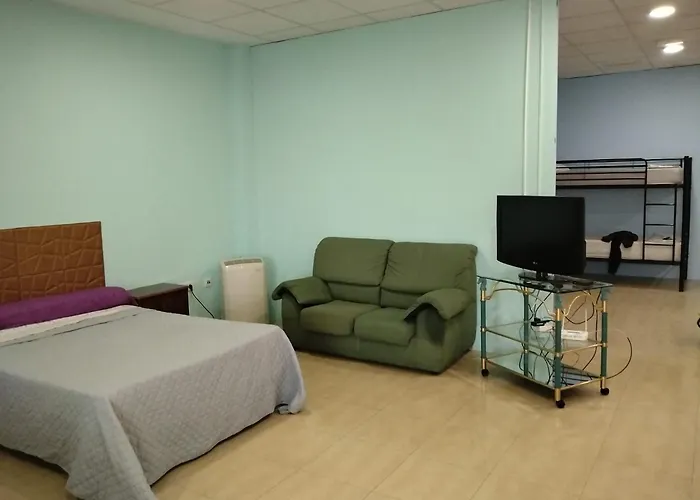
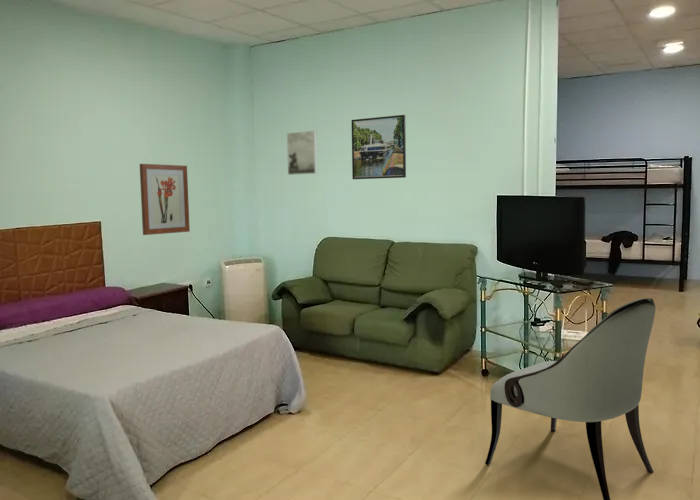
+ wall art [139,163,191,236]
+ armchair [484,297,657,500]
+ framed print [286,130,318,176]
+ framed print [350,114,407,180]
